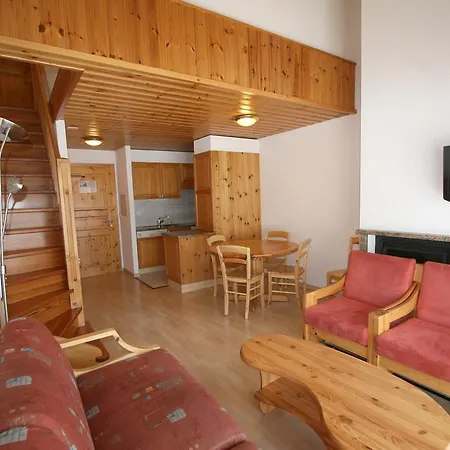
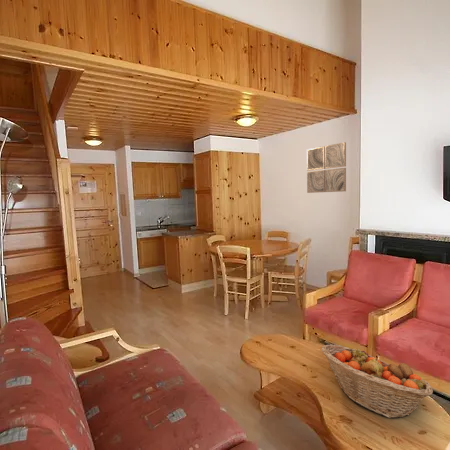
+ wall art [306,141,347,194]
+ fruit basket [320,344,434,419]
